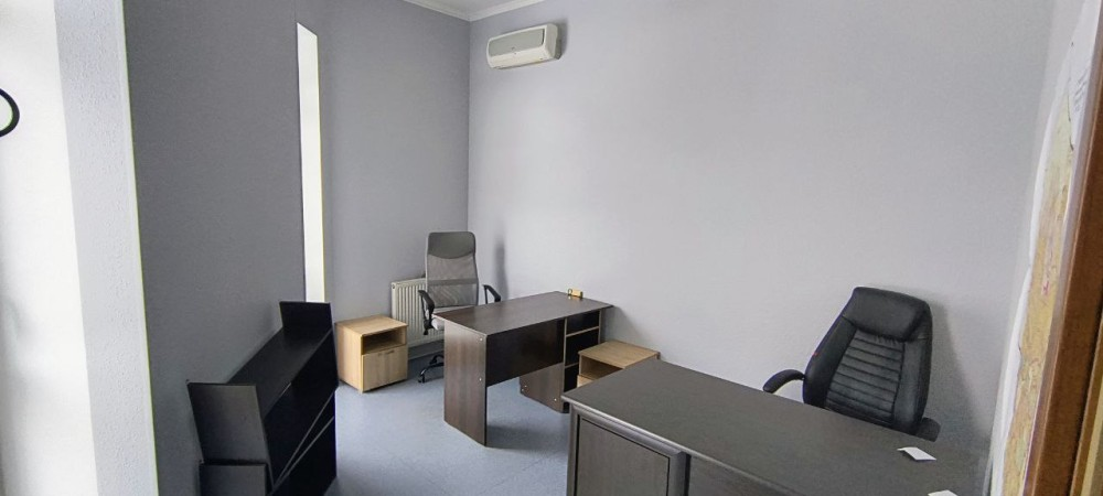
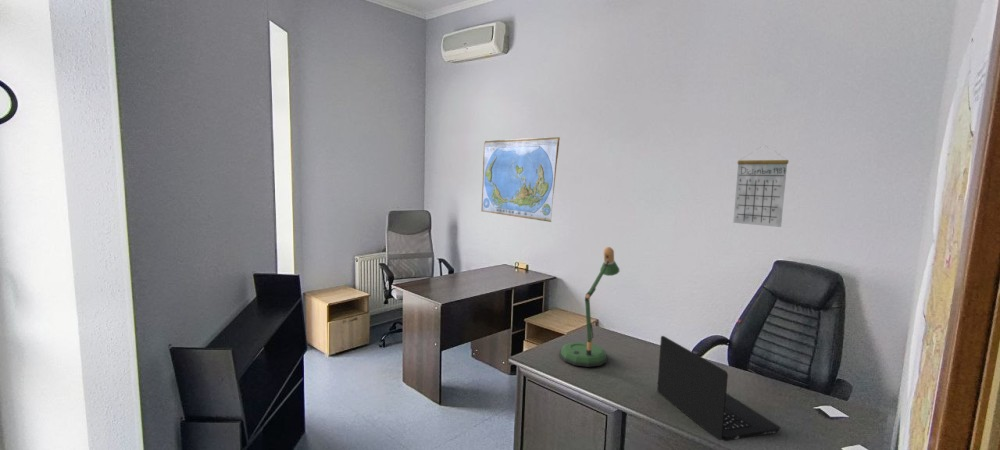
+ laptop [656,335,781,442]
+ desk lamp [558,246,620,368]
+ world map [480,136,561,223]
+ calendar [732,145,789,228]
